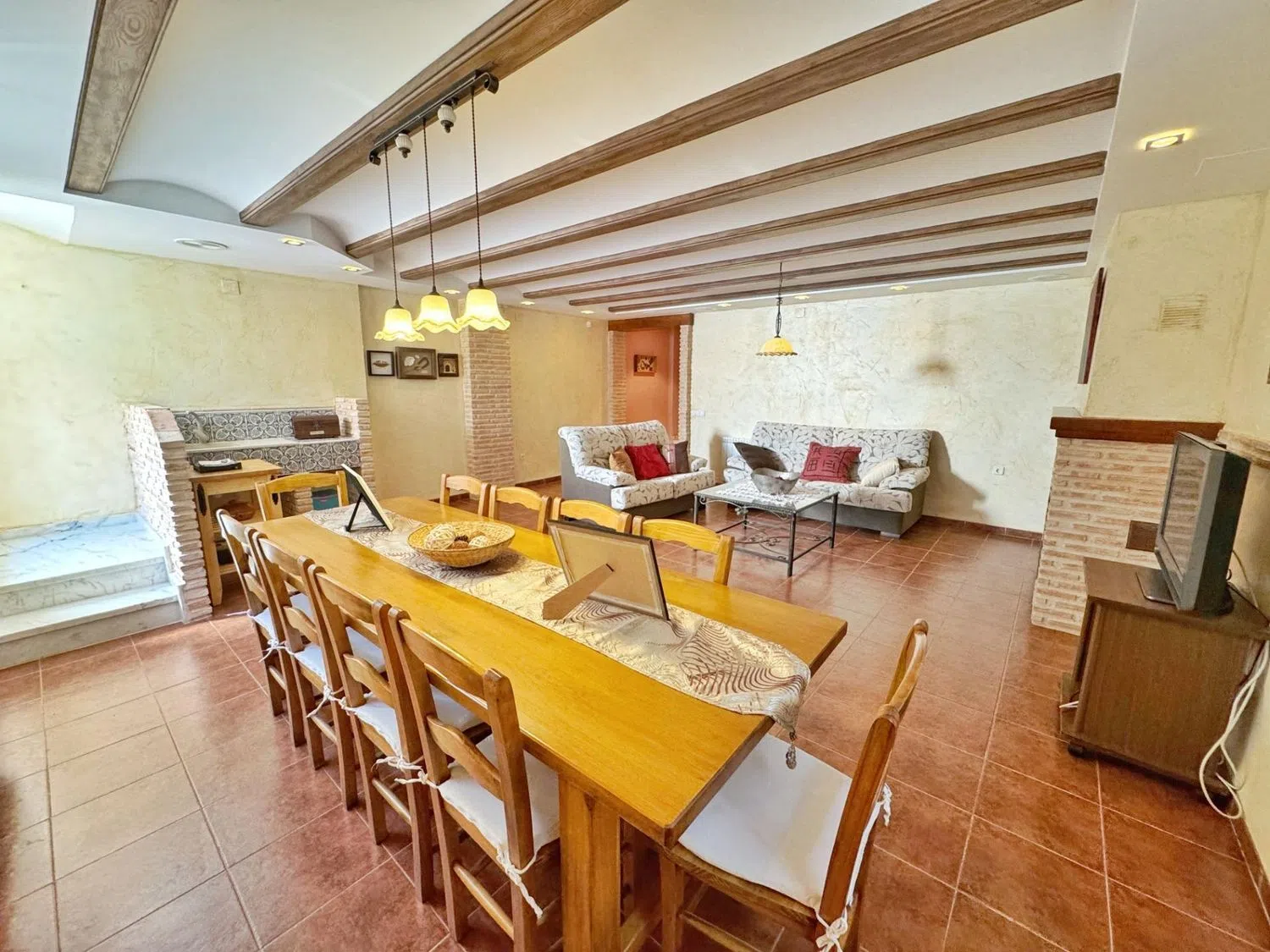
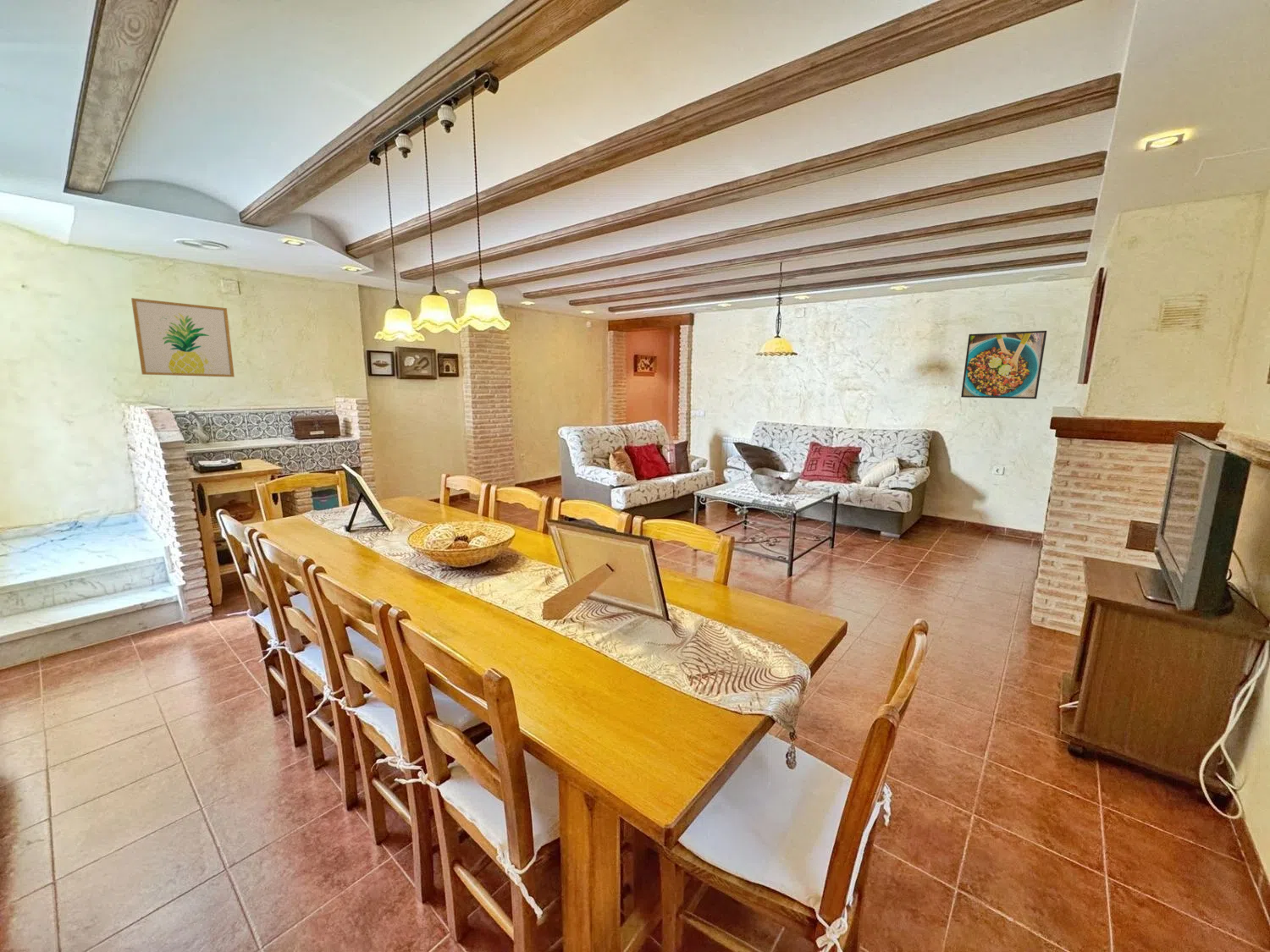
+ wall art [130,297,235,377]
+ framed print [960,330,1047,399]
